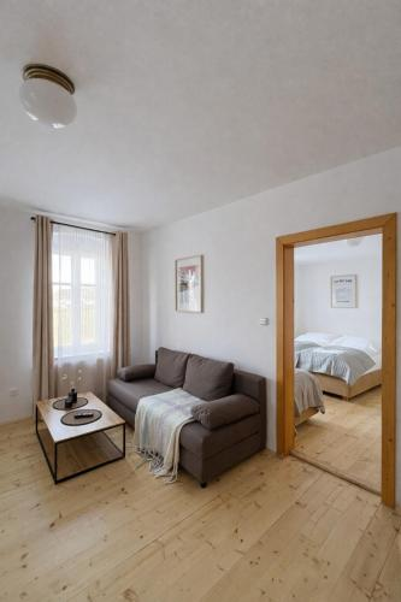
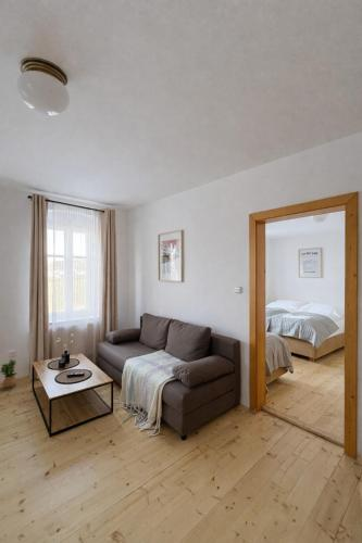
+ potted plant [0,358,18,391]
